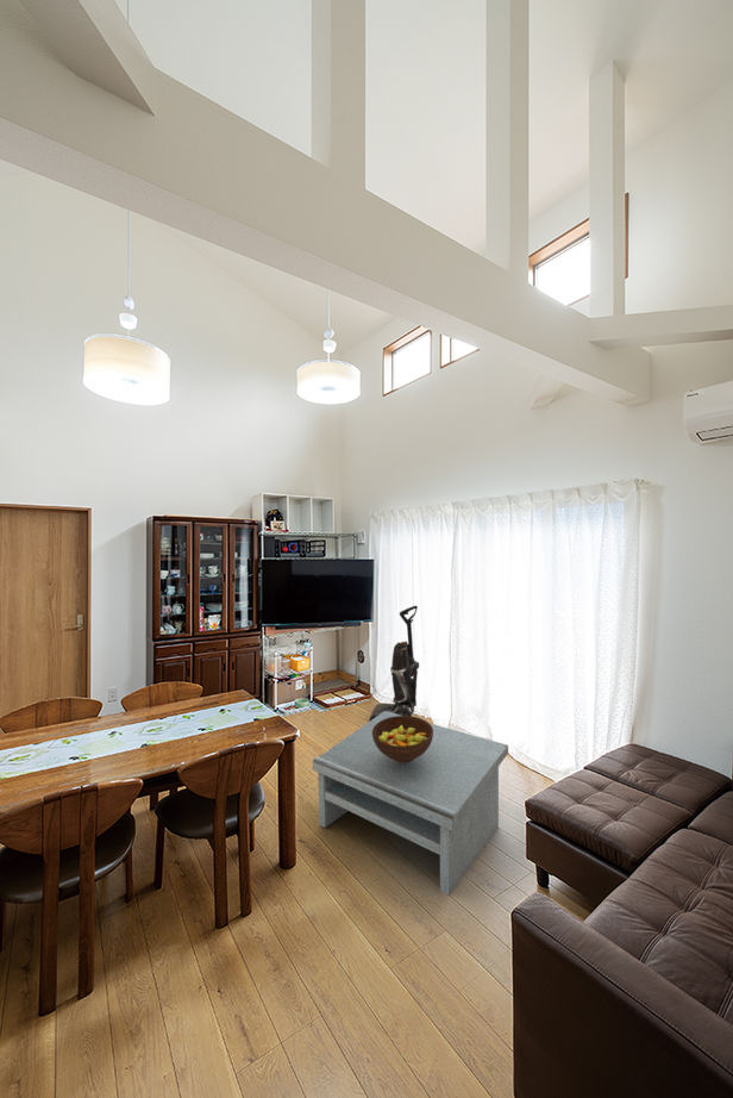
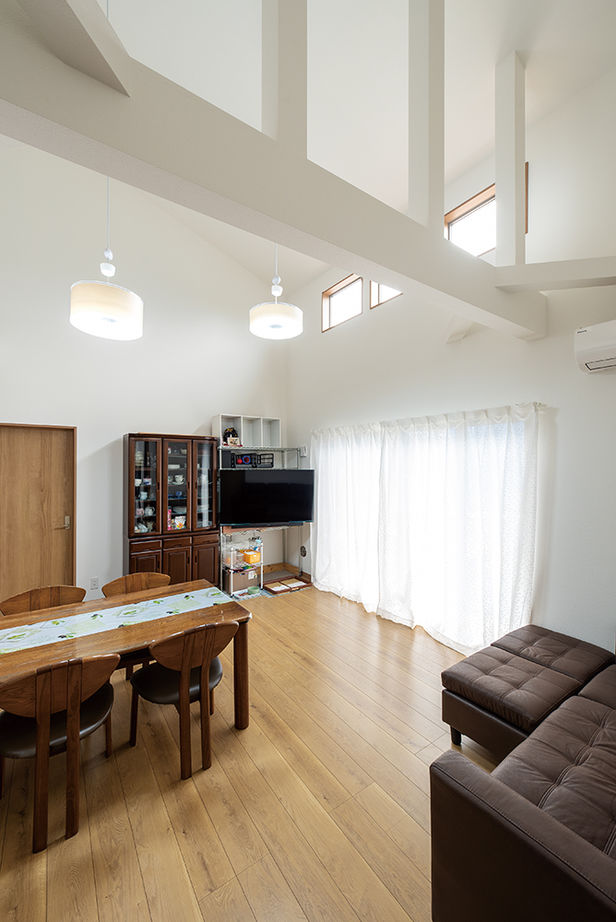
- vacuum cleaner [369,605,420,722]
- fruit bowl [372,716,433,763]
- coffee table [312,711,509,896]
